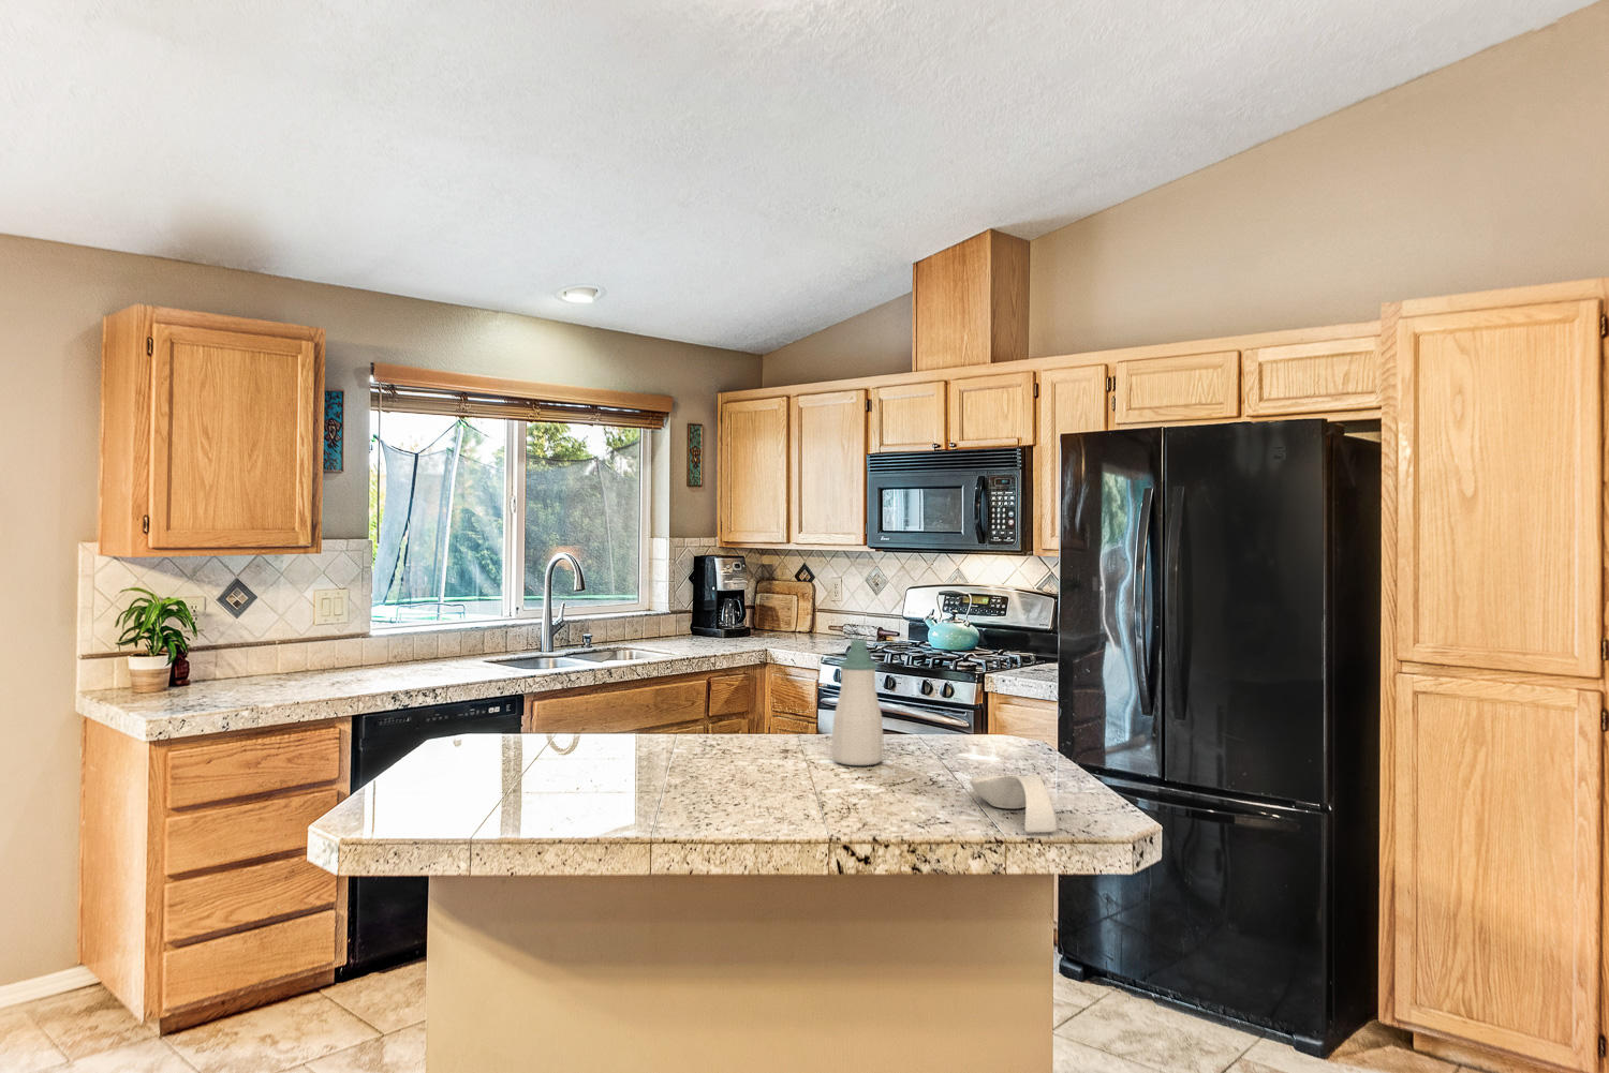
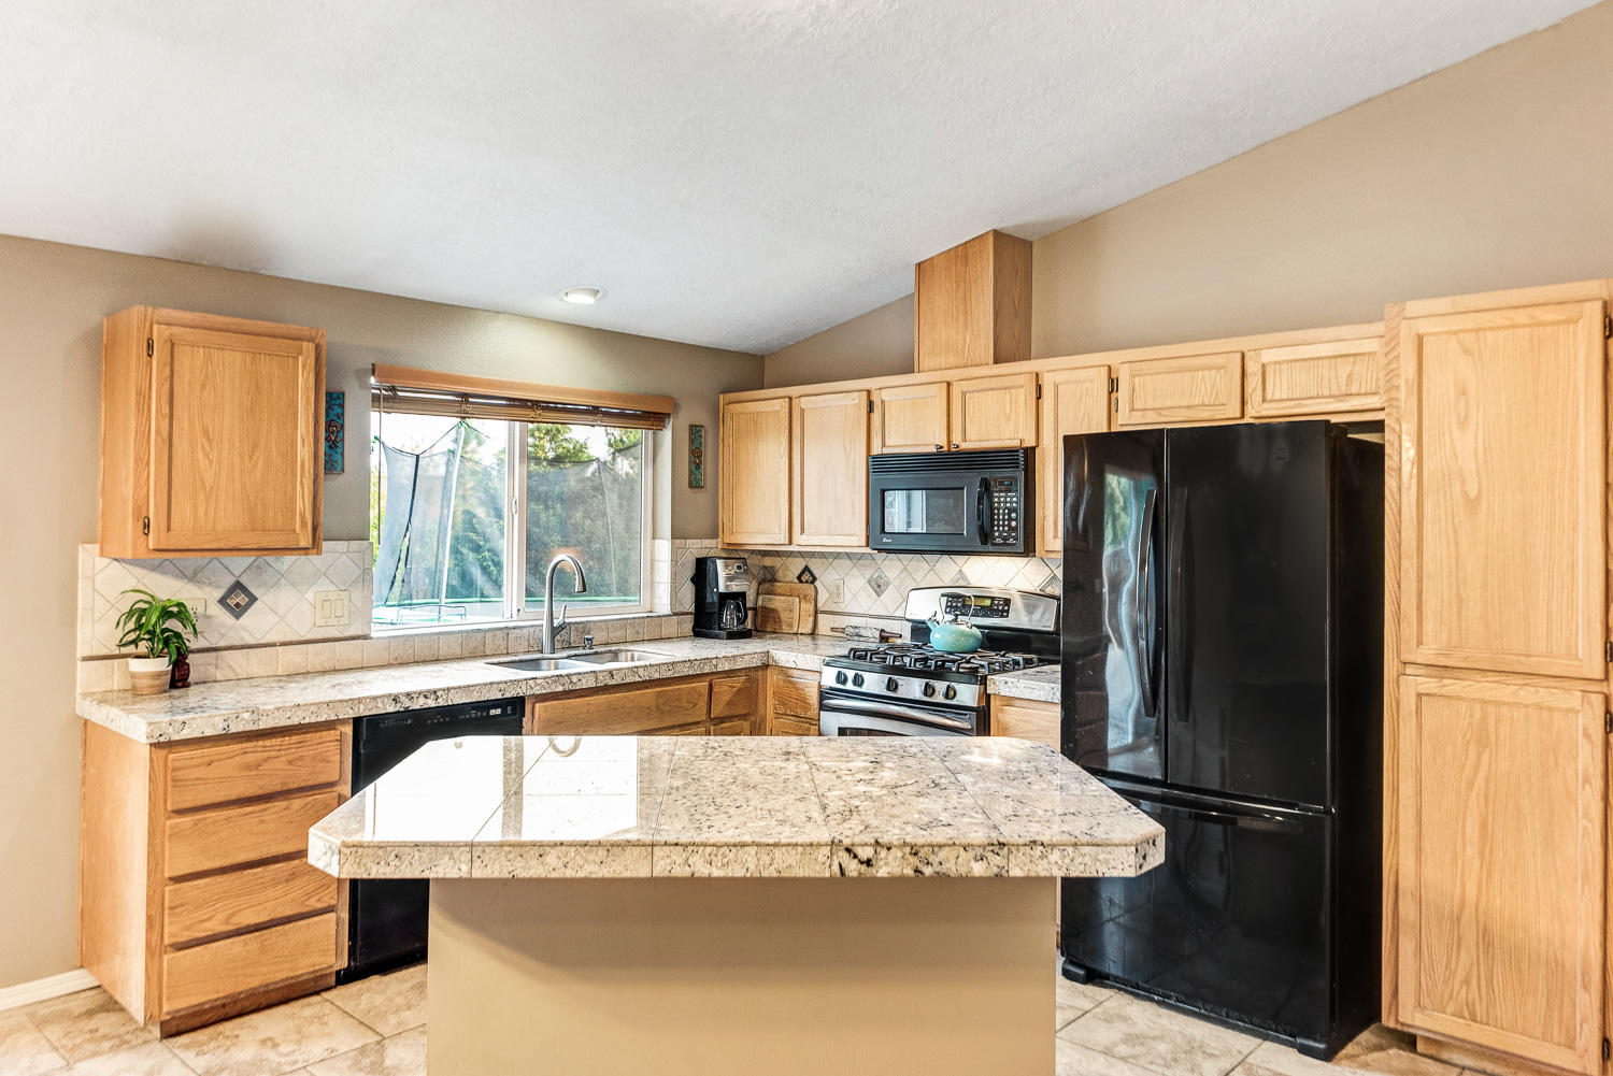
- soap bottle [831,638,884,766]
- spoon rest [969,772,1058,833]
